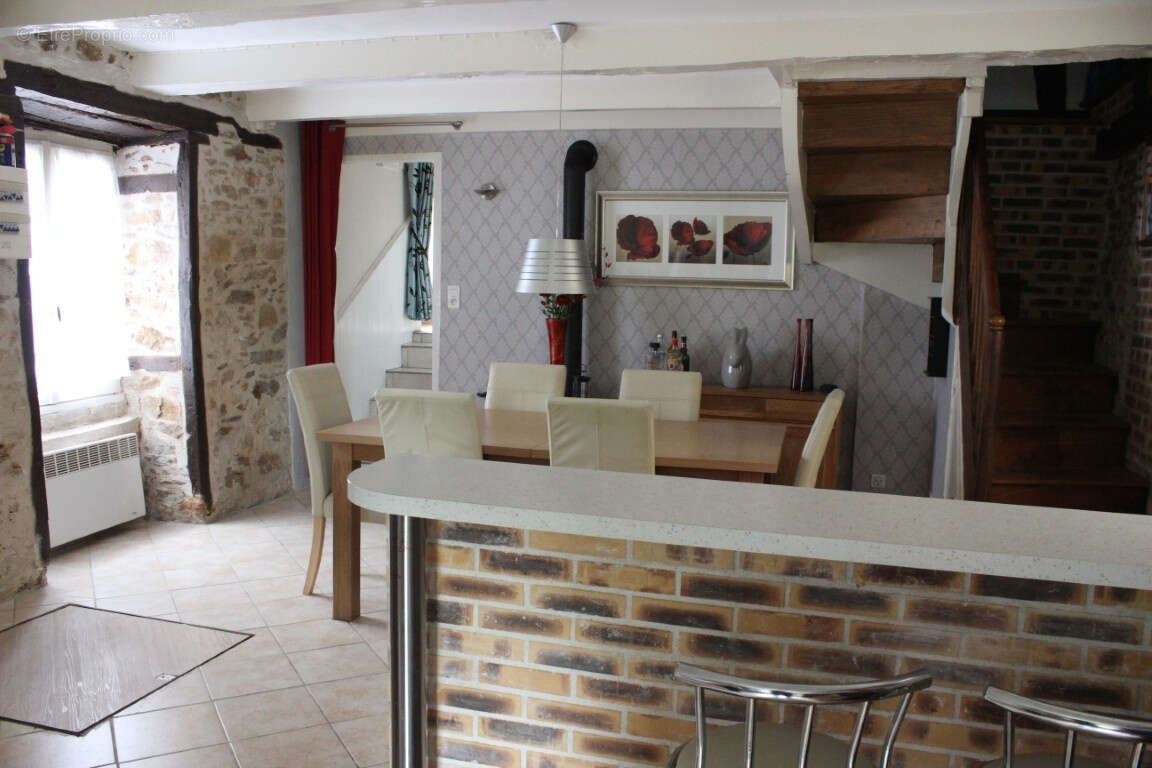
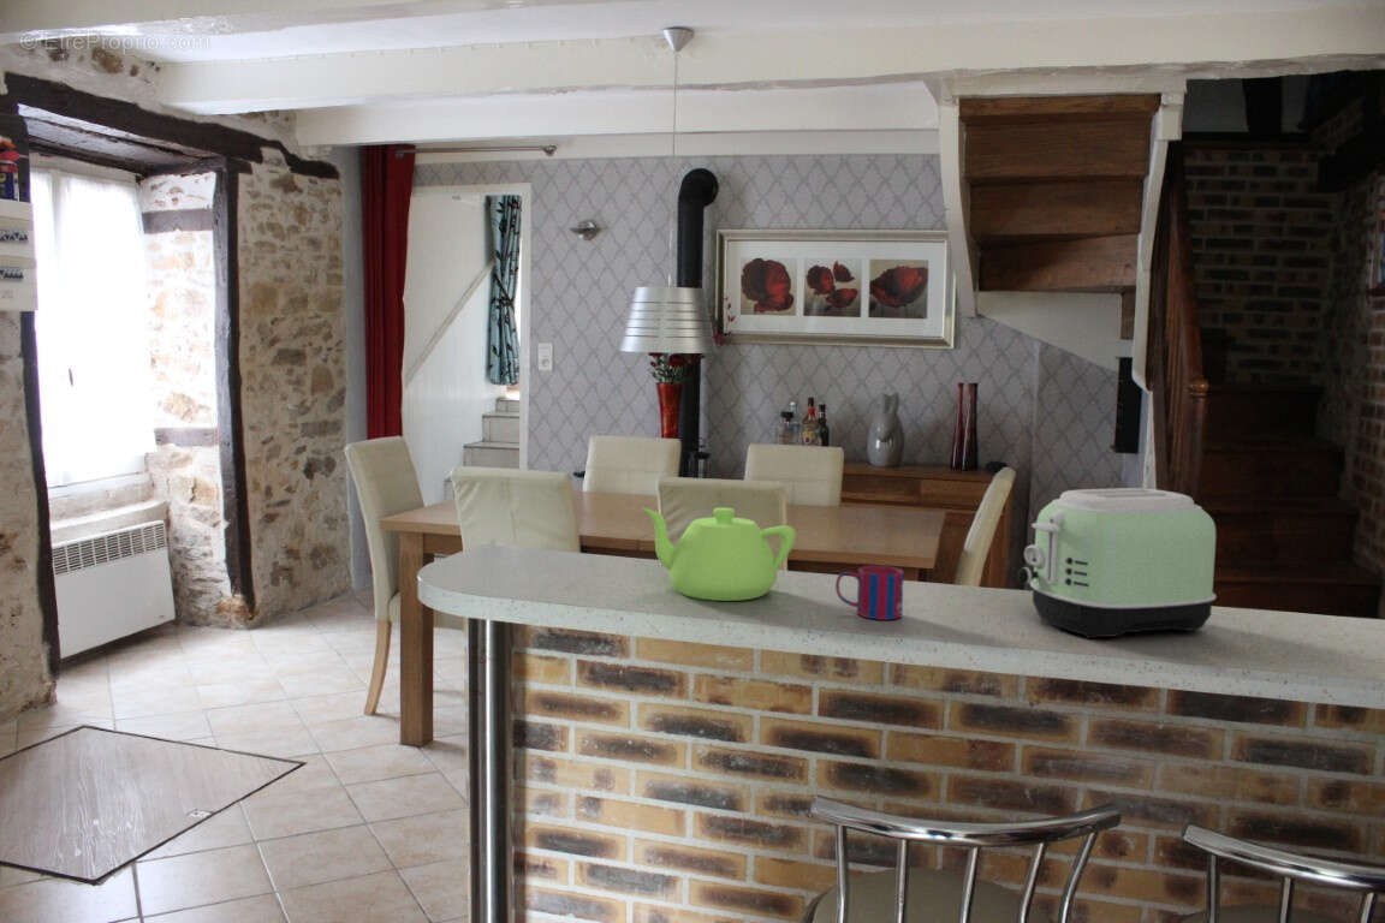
+ toaster [1016,487,1218,639]
+ mug [834,565,905,621]
+ teapot [642,506,797,602]
